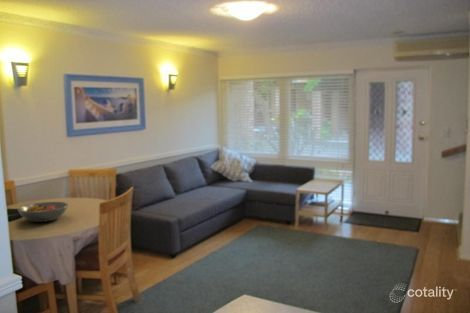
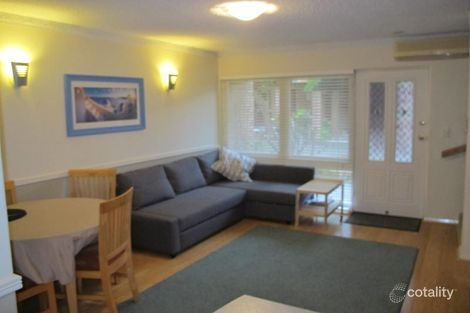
- fruit bowl [17,201,69,223]
